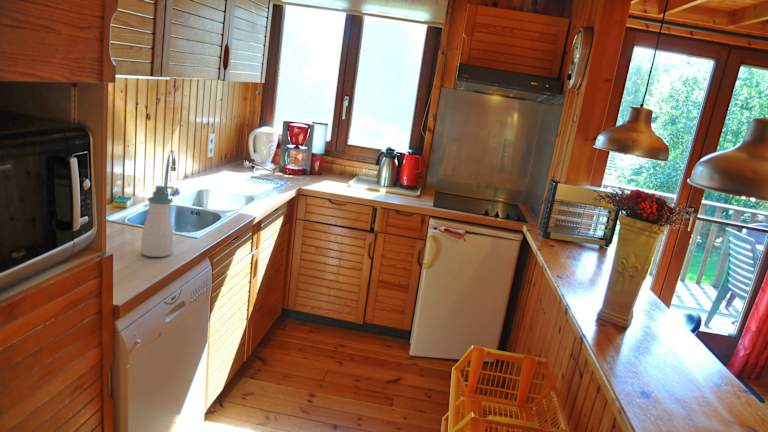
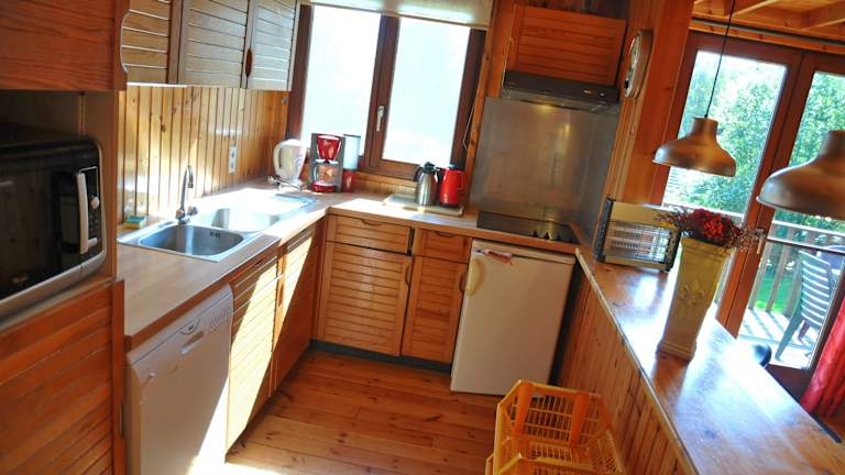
- soap bottle [140,185,174,258]
